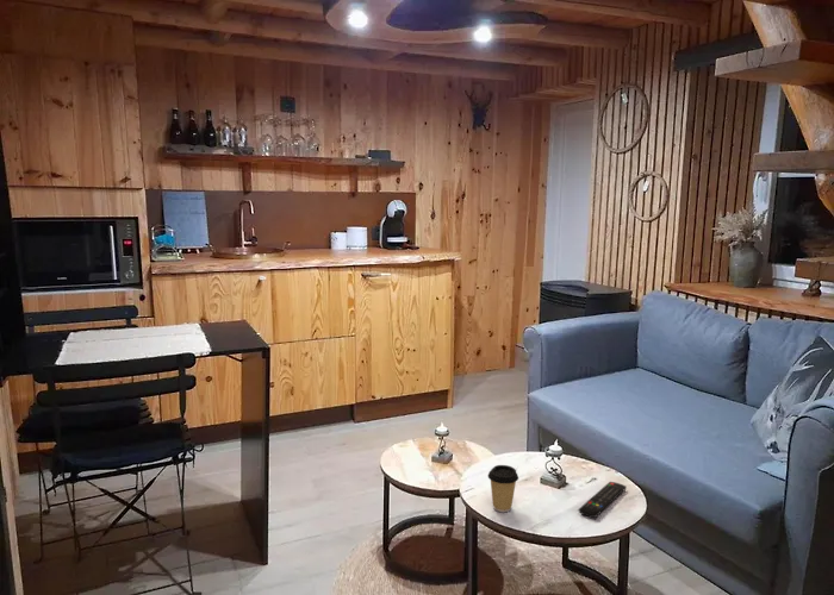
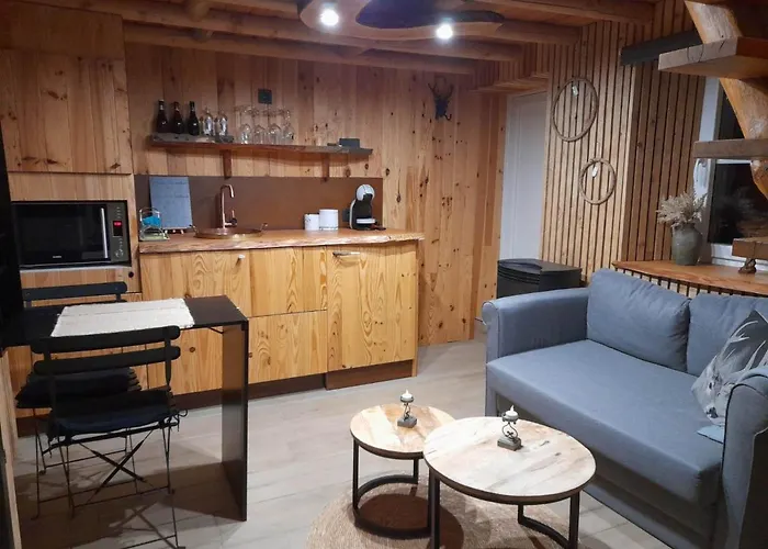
- coffee cup [487,464,519,513]
- remote control [578,481,628,519]
